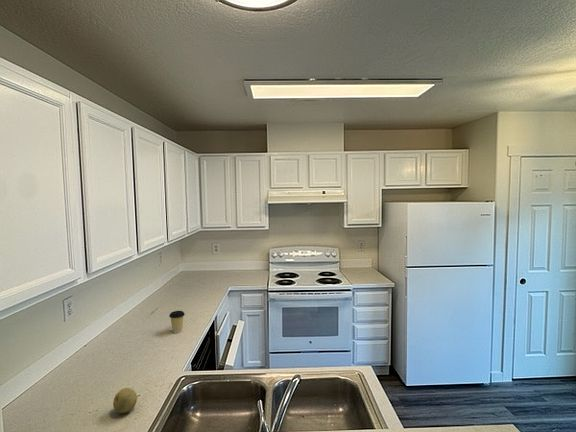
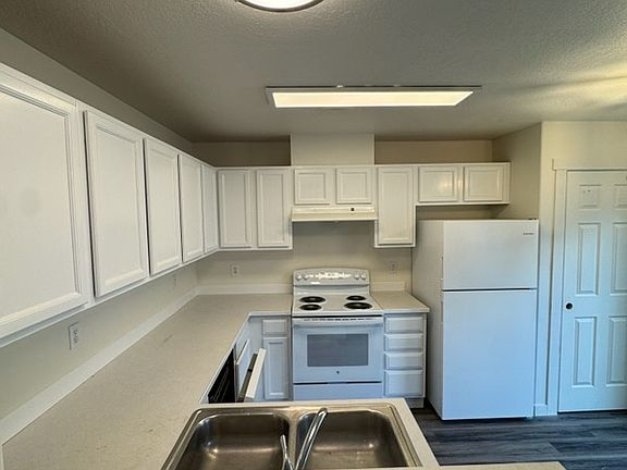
- coffee cup [168,310,186,334]
- fruit [112,387,138,414]
